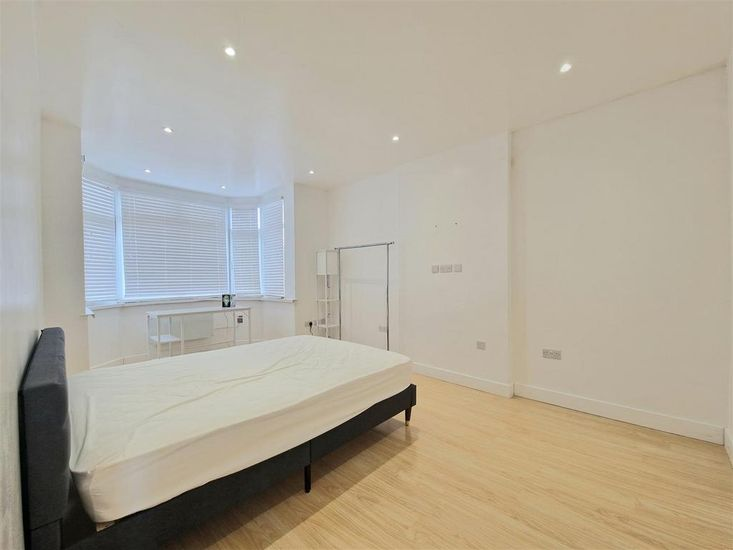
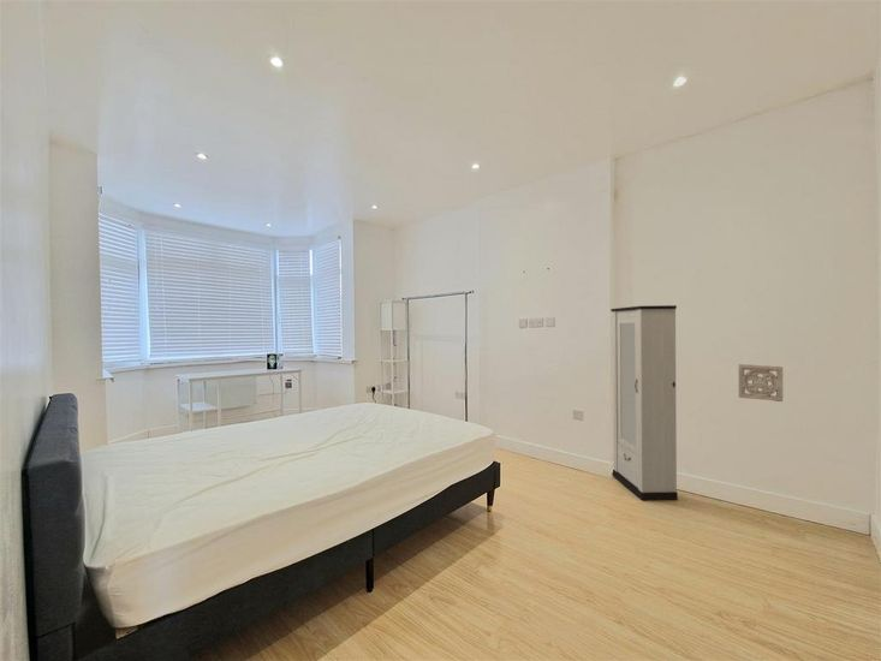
+ cabinet [609,304,679,502]
+ wall ornament [738,363,784,403]
